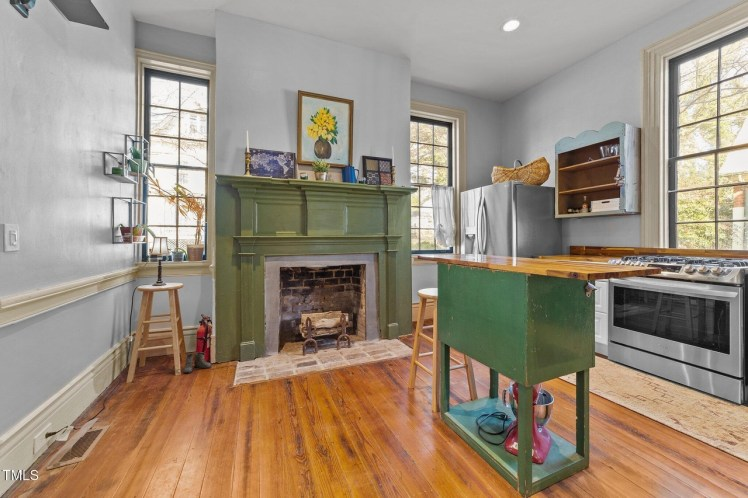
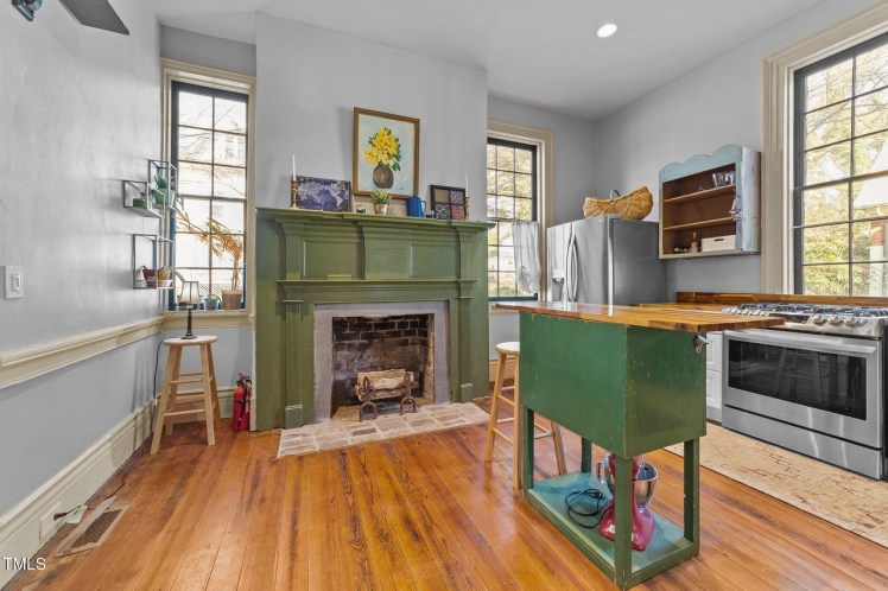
- boots [181,351,212,374]
